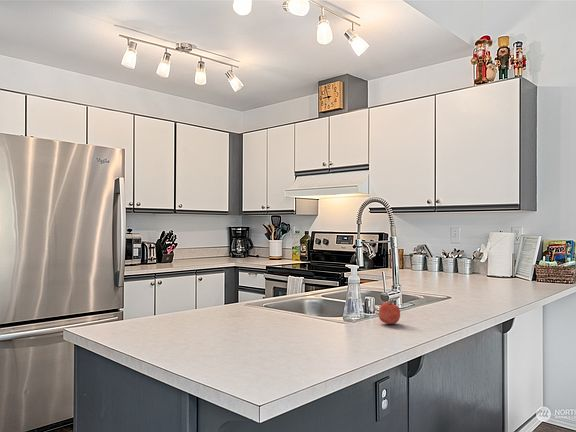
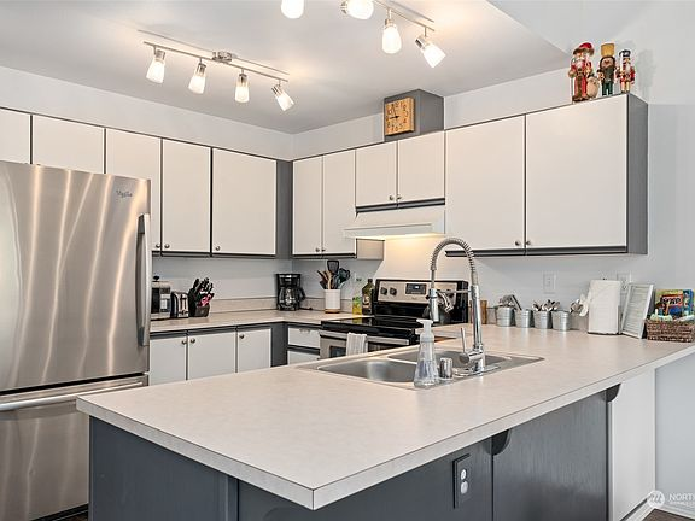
- apple [378,300,401,325]
